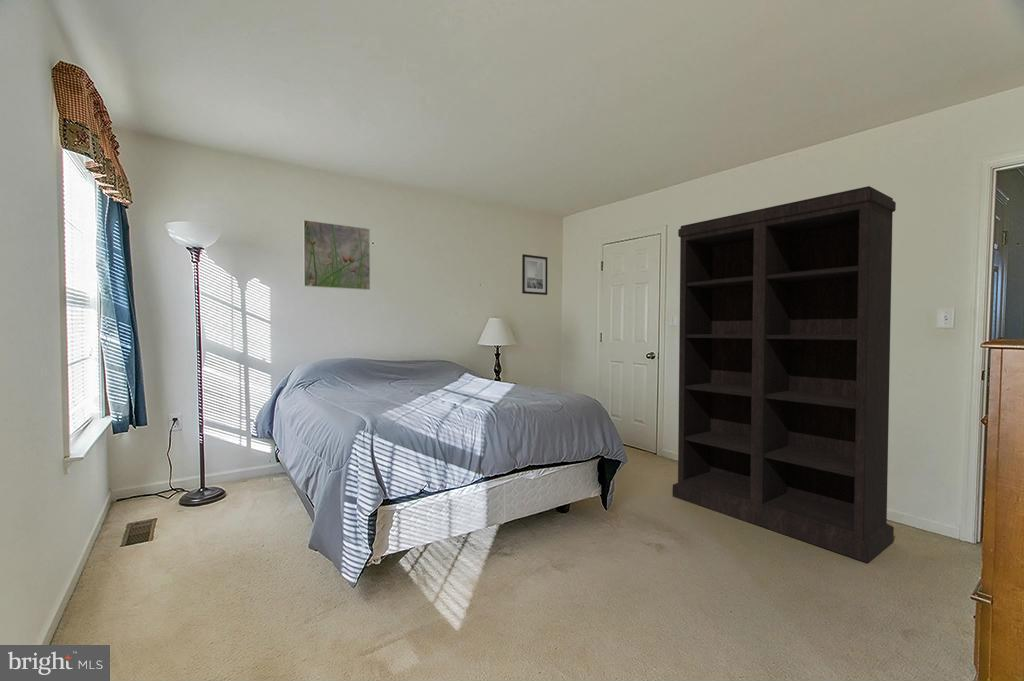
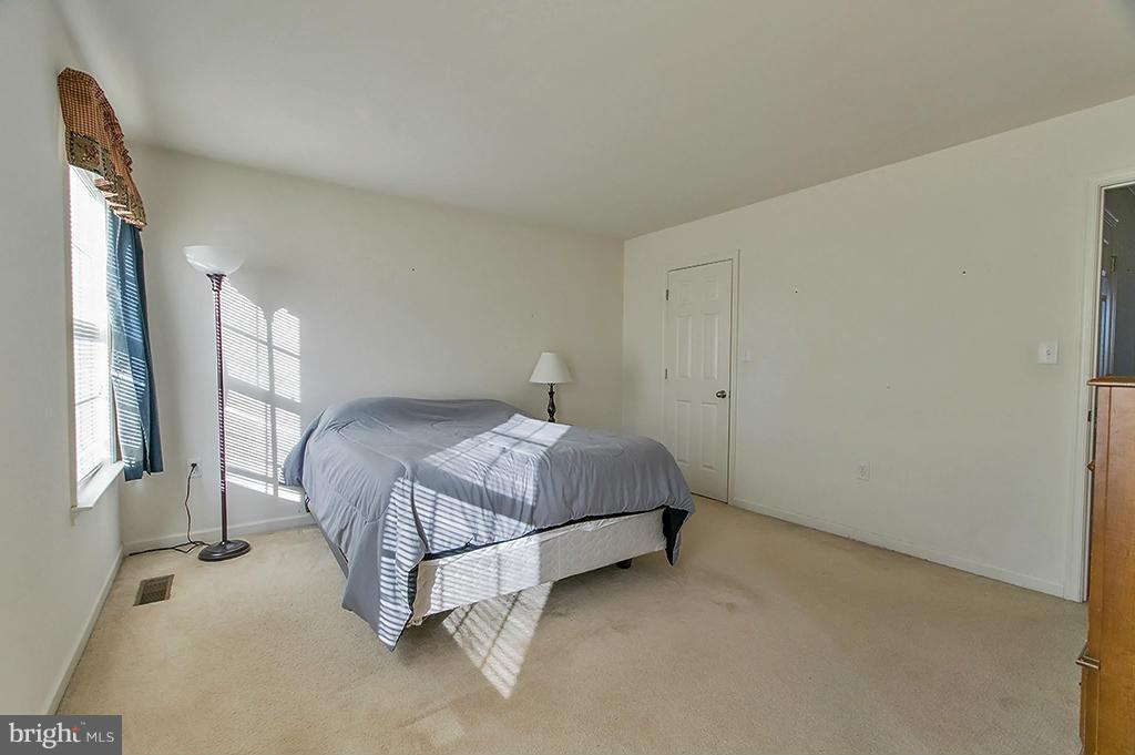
- bookshelf [672,185,897,564]
- wall art [521,253,548,296]
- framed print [302,219,371,291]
